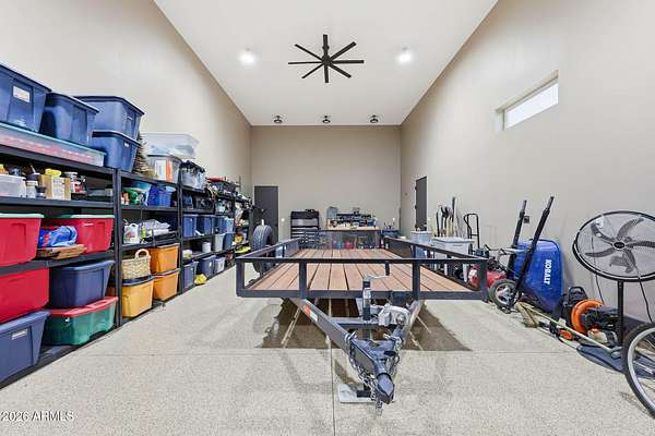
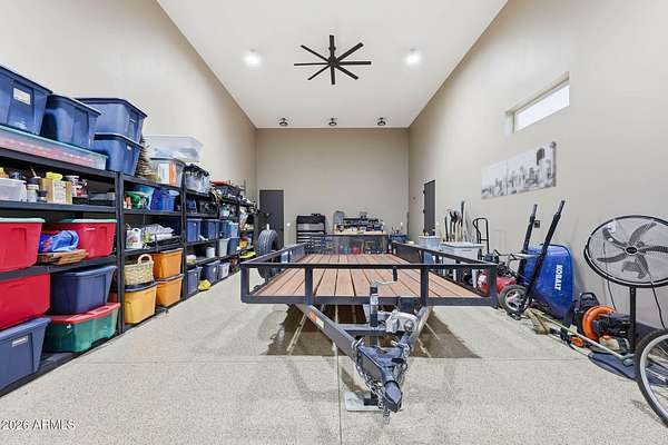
+ wall art [481,140,557,200]
